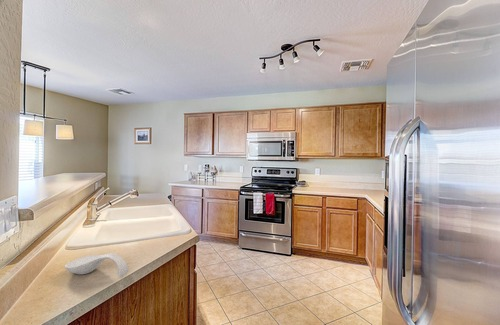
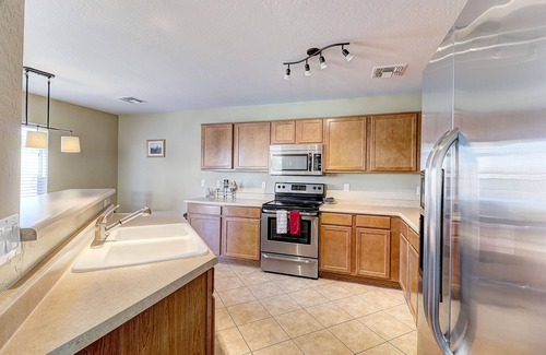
- spoon rest [64,252,129,278]
